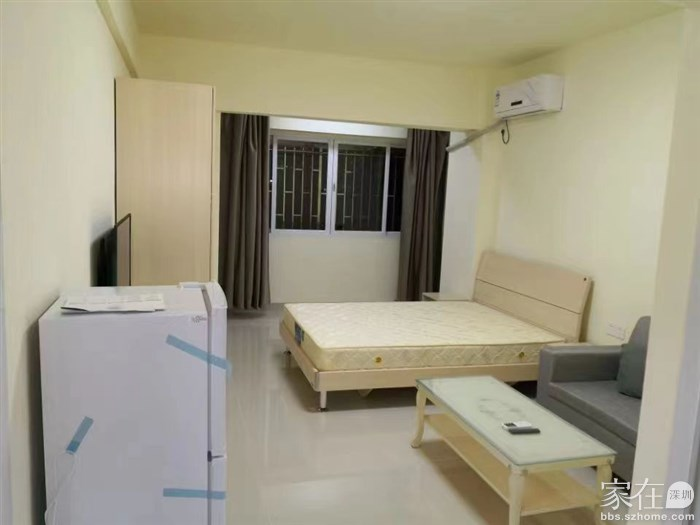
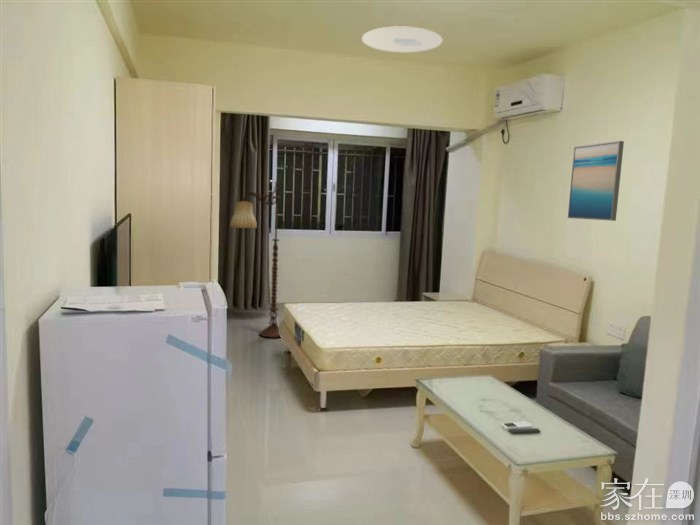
+ floor lamp [229,180,282,339]
+ wall art [567,140,625,222]
+ ceiling light [361,25,444,53]
